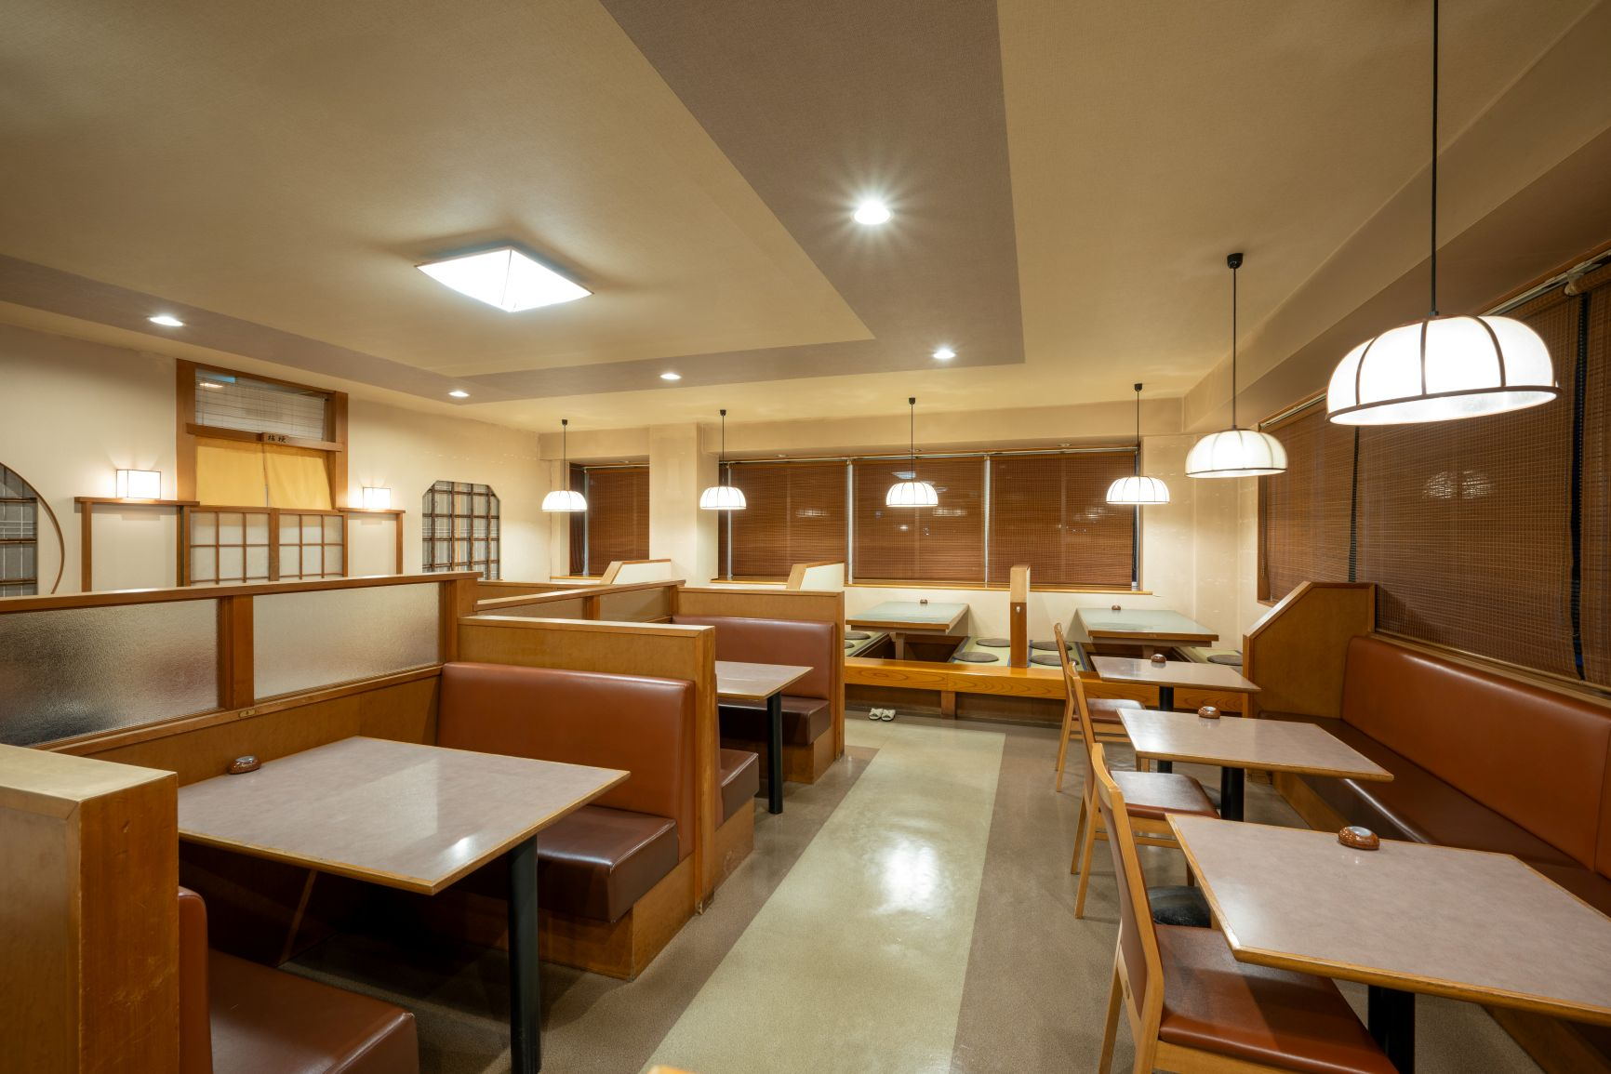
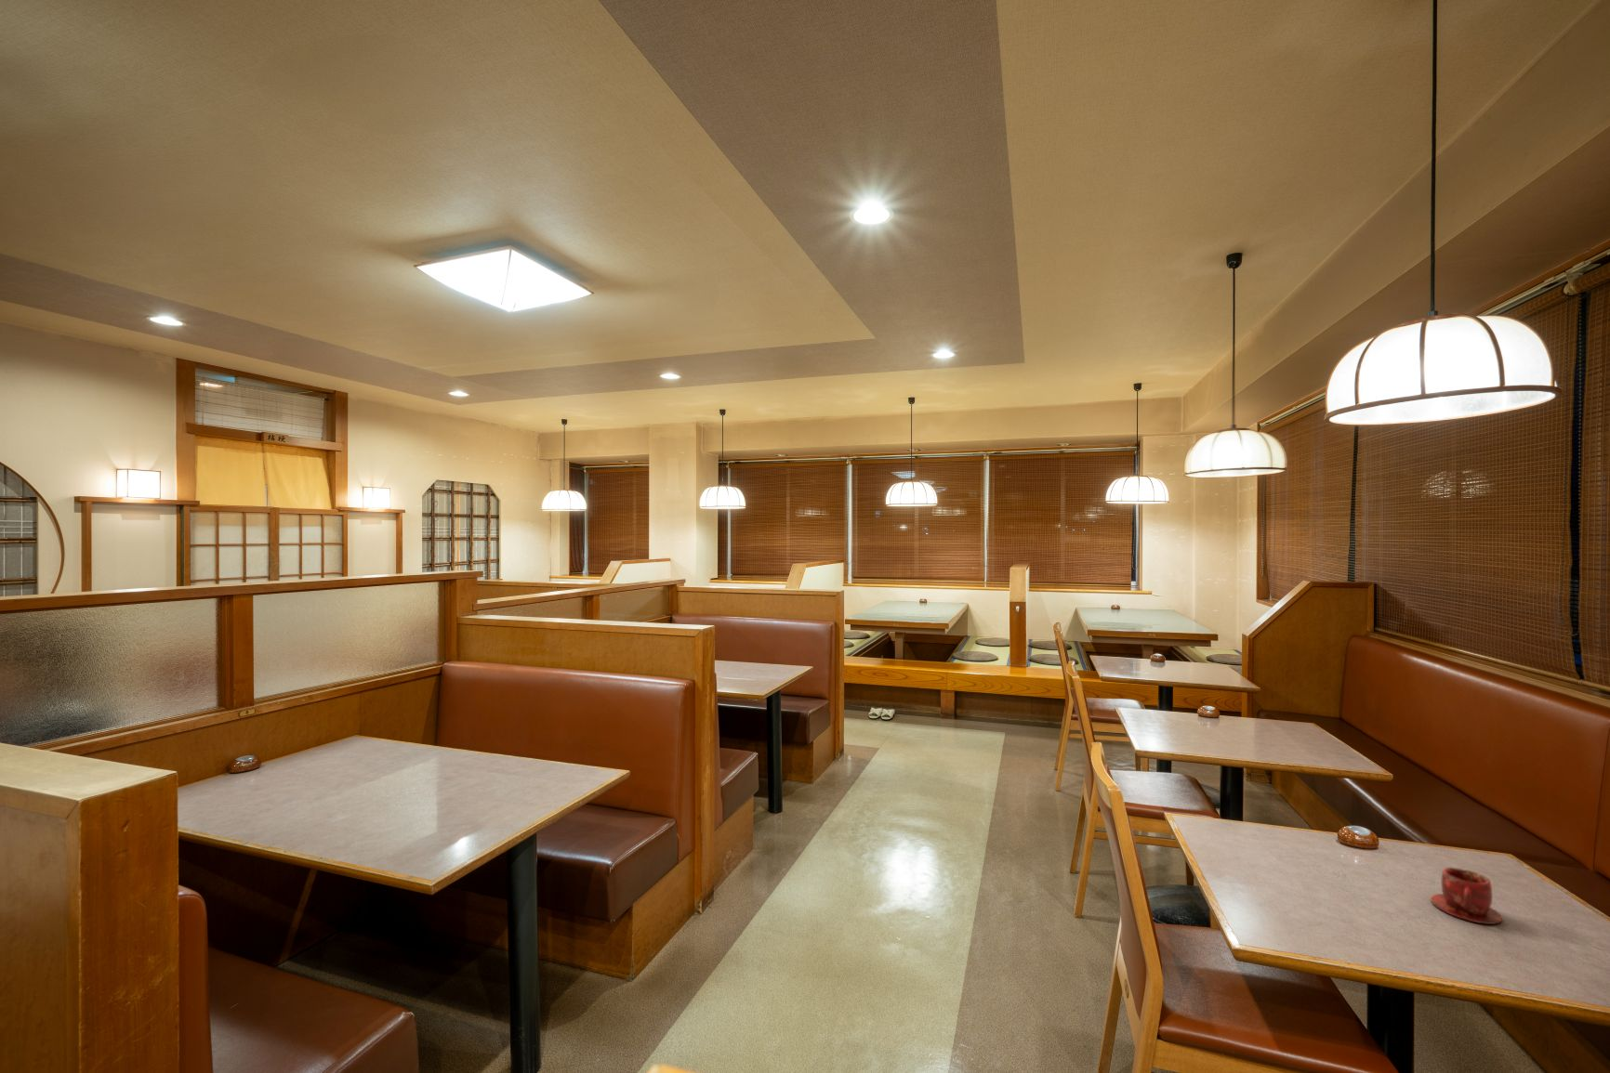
+ teacup [1430,867,1503,926]
